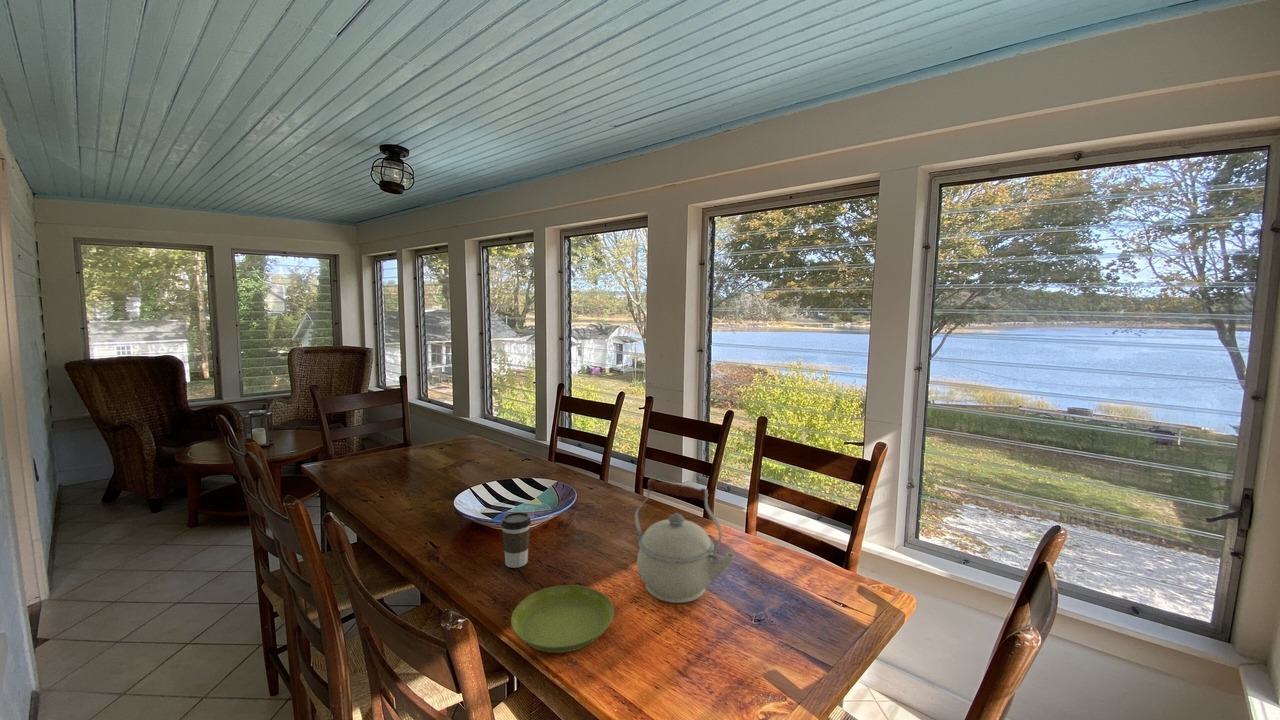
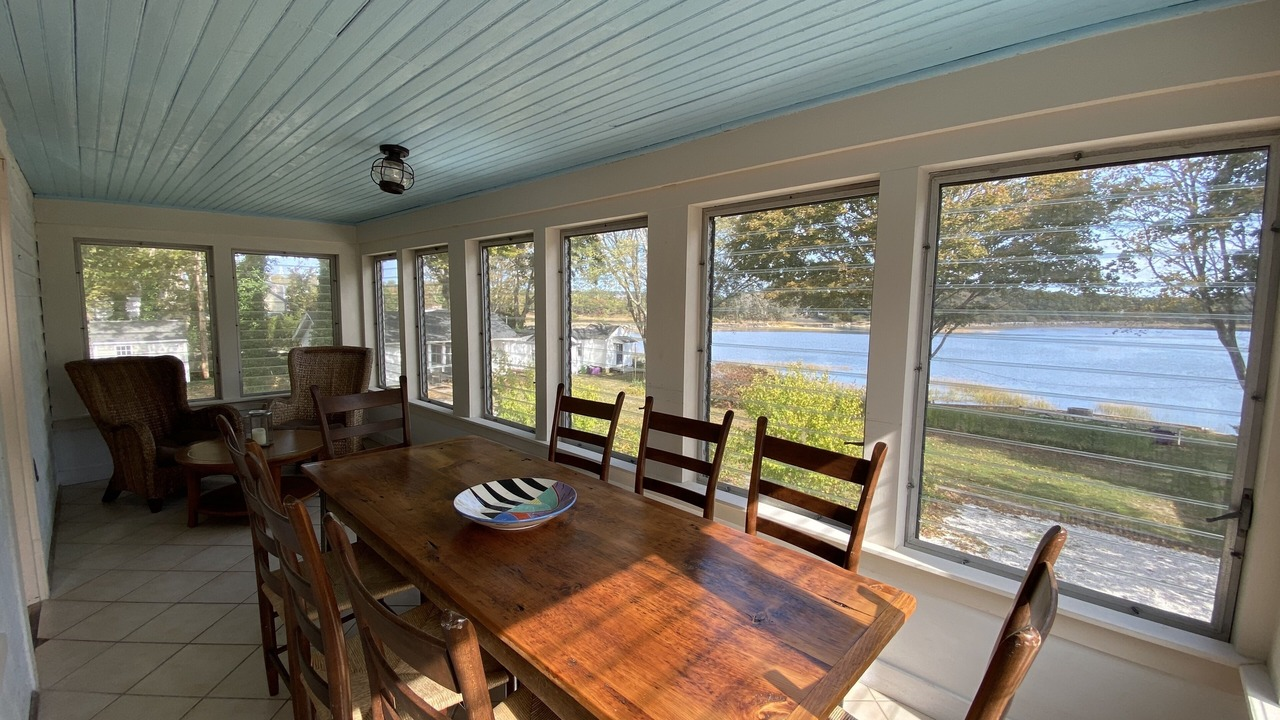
- coffee cup [500,511,532,569]
- kettle [633,478,736,604]
- saucer [510,584,615,654]
